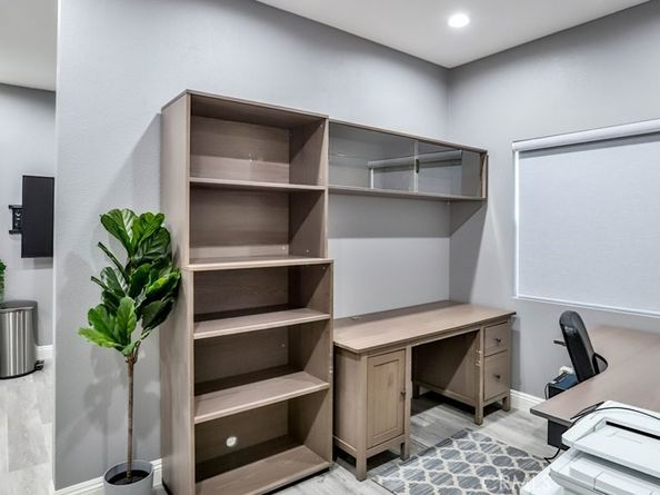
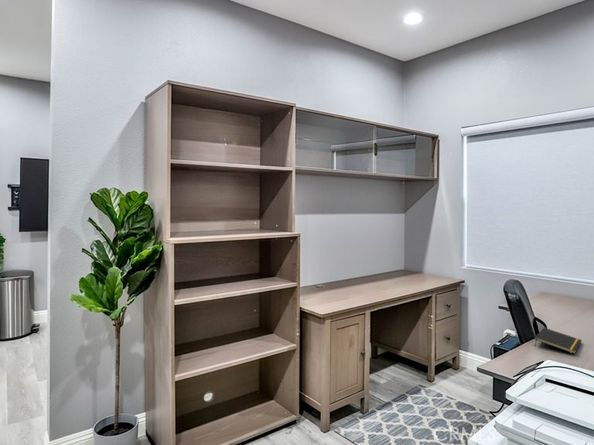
+ notepad [533,327,583,355]
